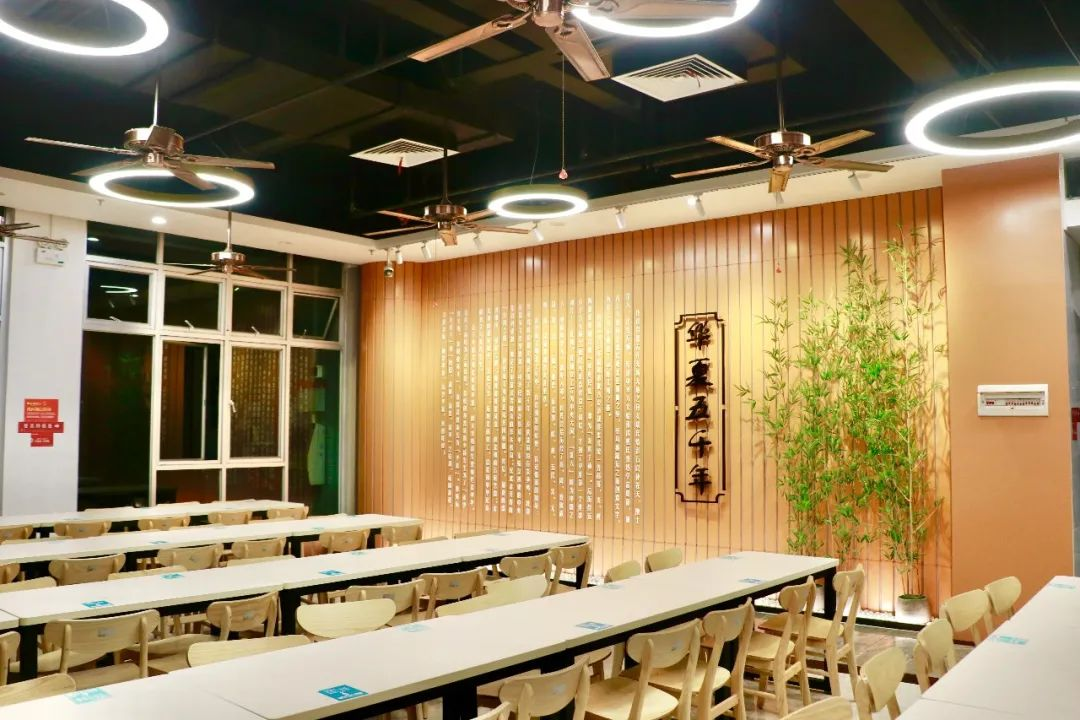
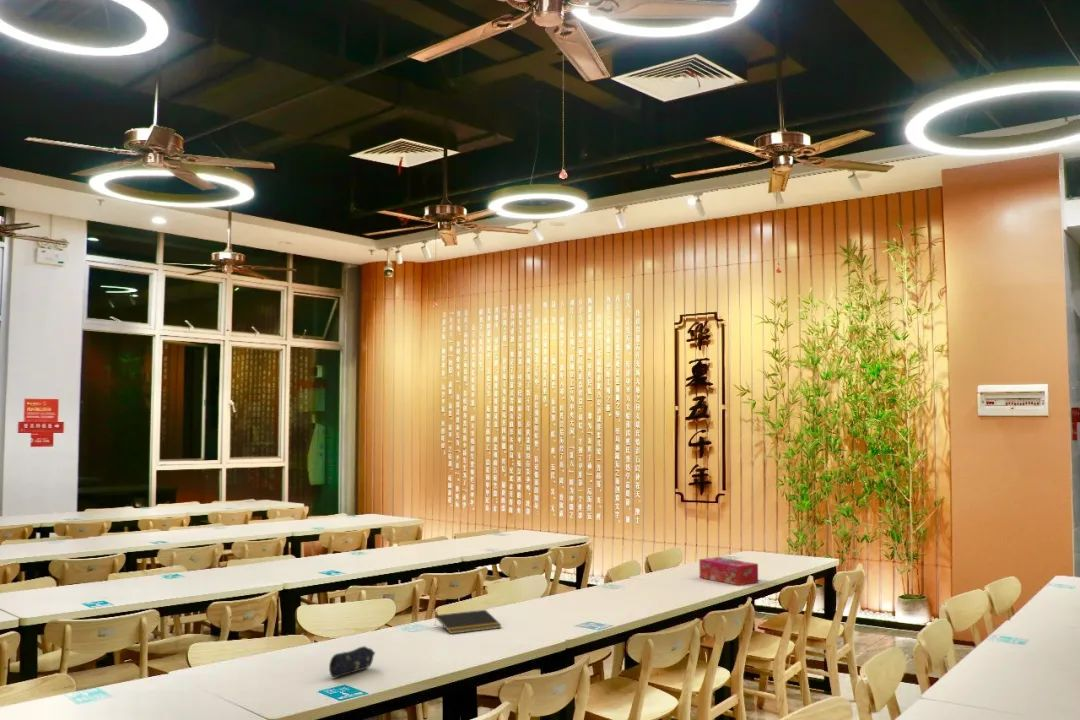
+ pencil case [328,645,376,678]
+ tissue box [698,556,759,586]
+ notepad [434,609,502,635]
